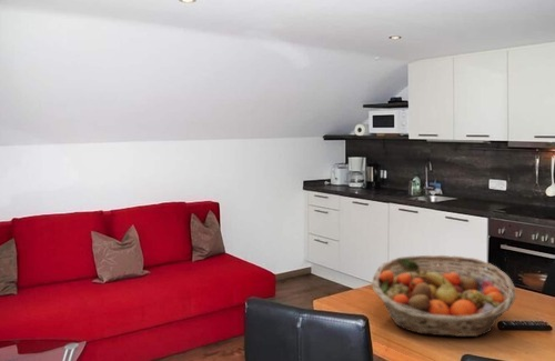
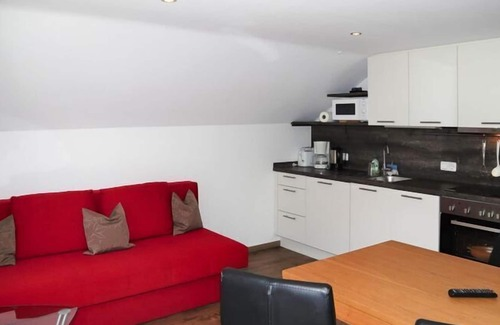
- fruit basket [372,254,517,338]
